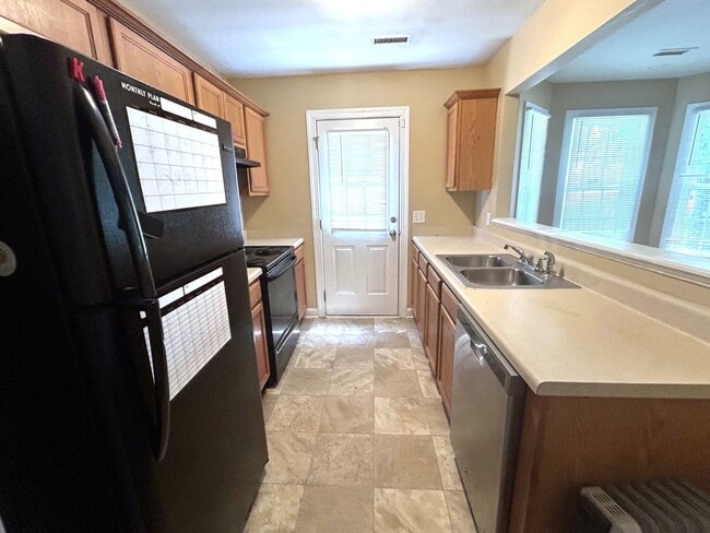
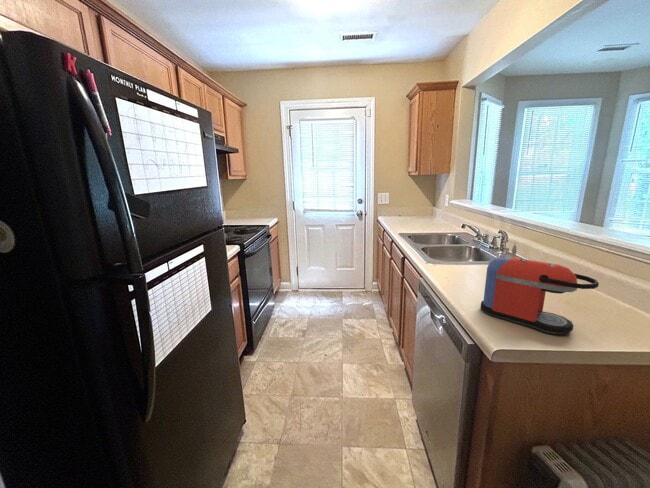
+ coffee maker [480,256,600,335]
